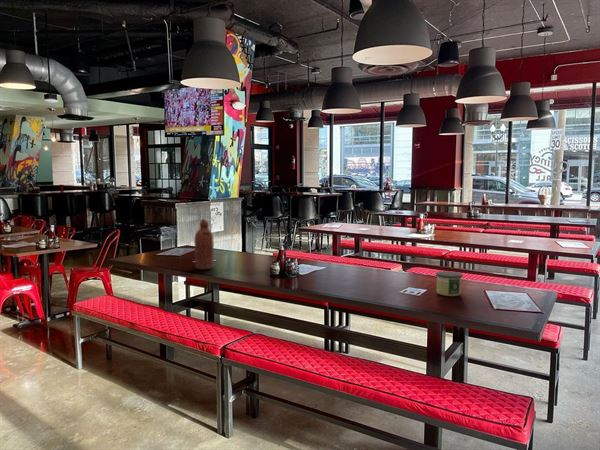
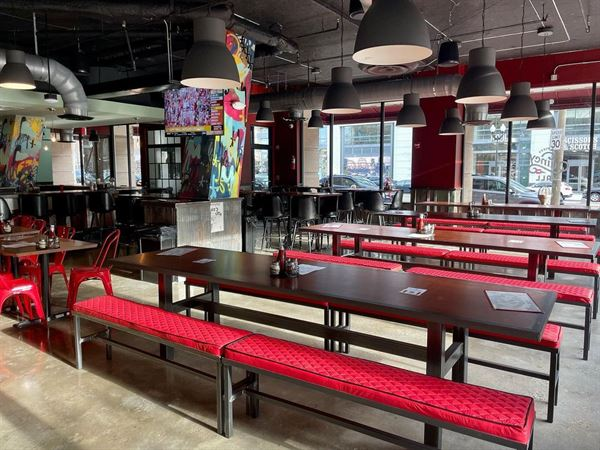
- bottle [193,218,215,271]
- candle [435,270,464,297]
